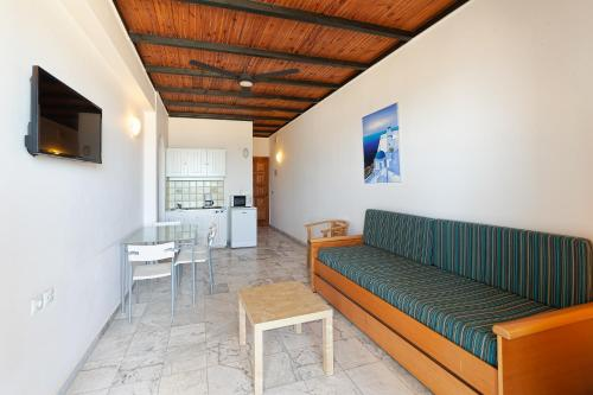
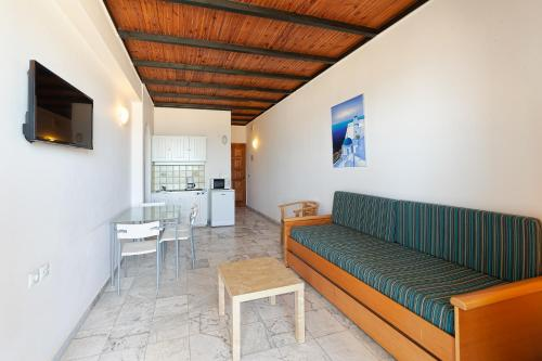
- ceiling fan [187,58,301,100]
